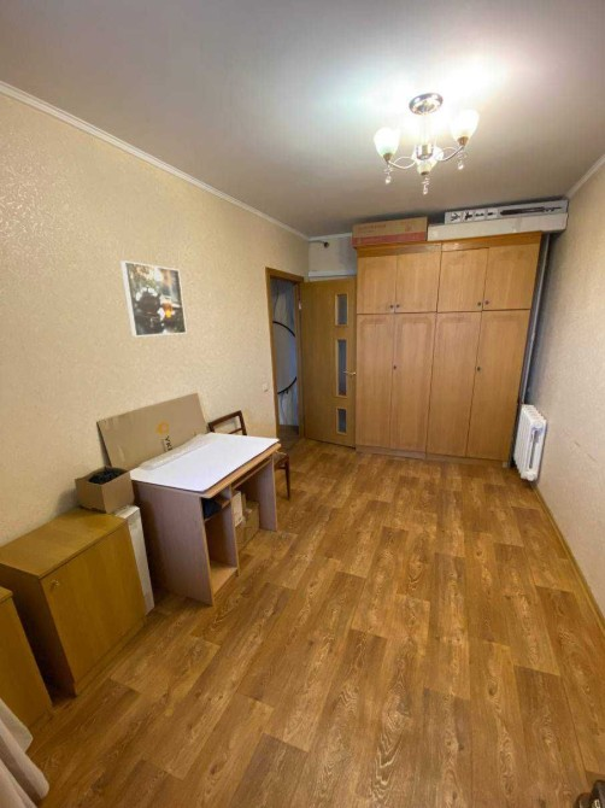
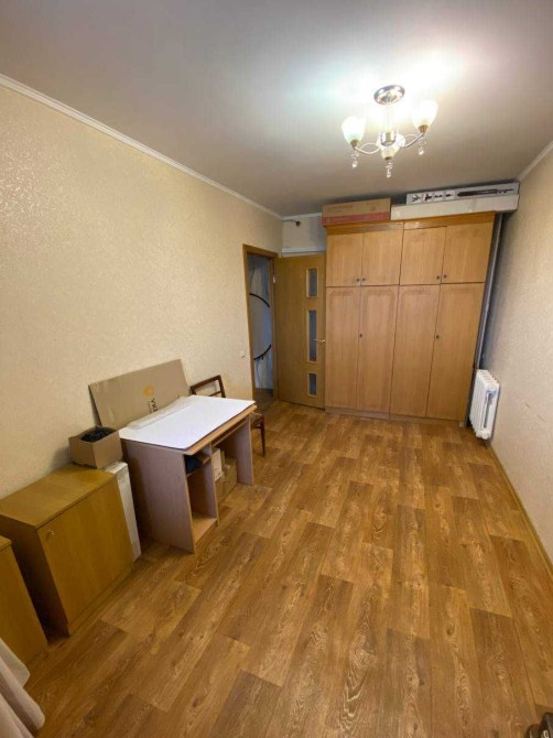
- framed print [119,259,188,338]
